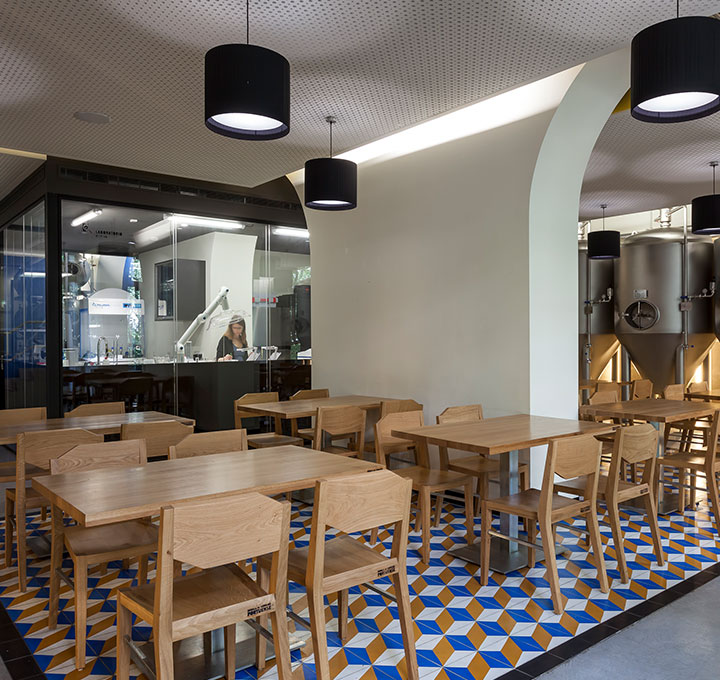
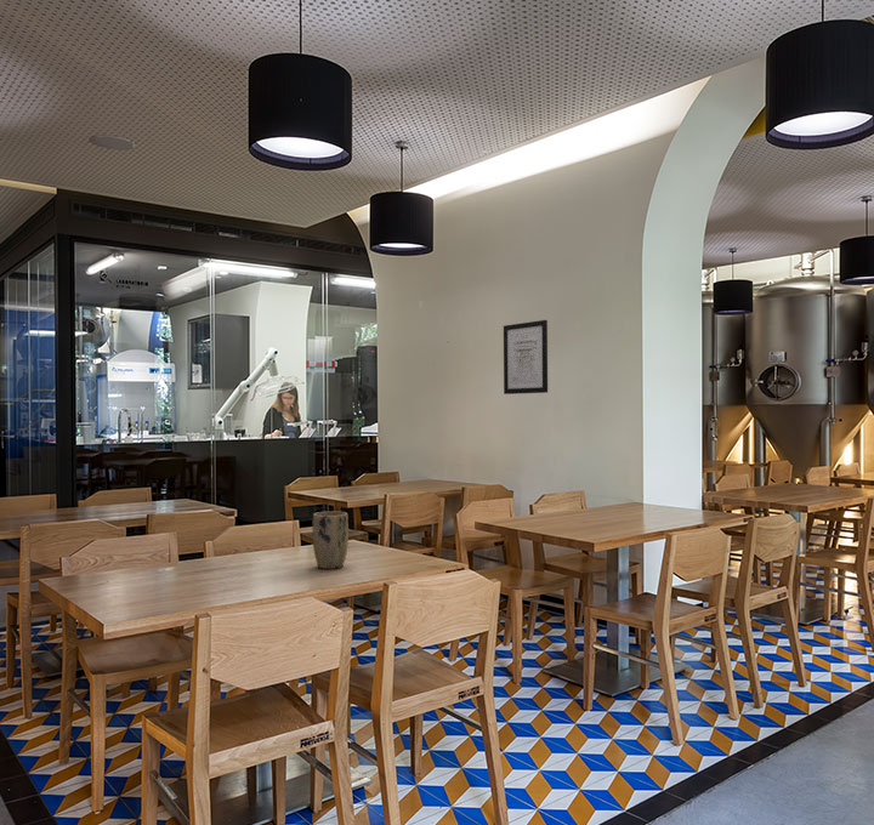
+ plant pot [311,511,350,570]
+ wall art [503,319,549,396]
